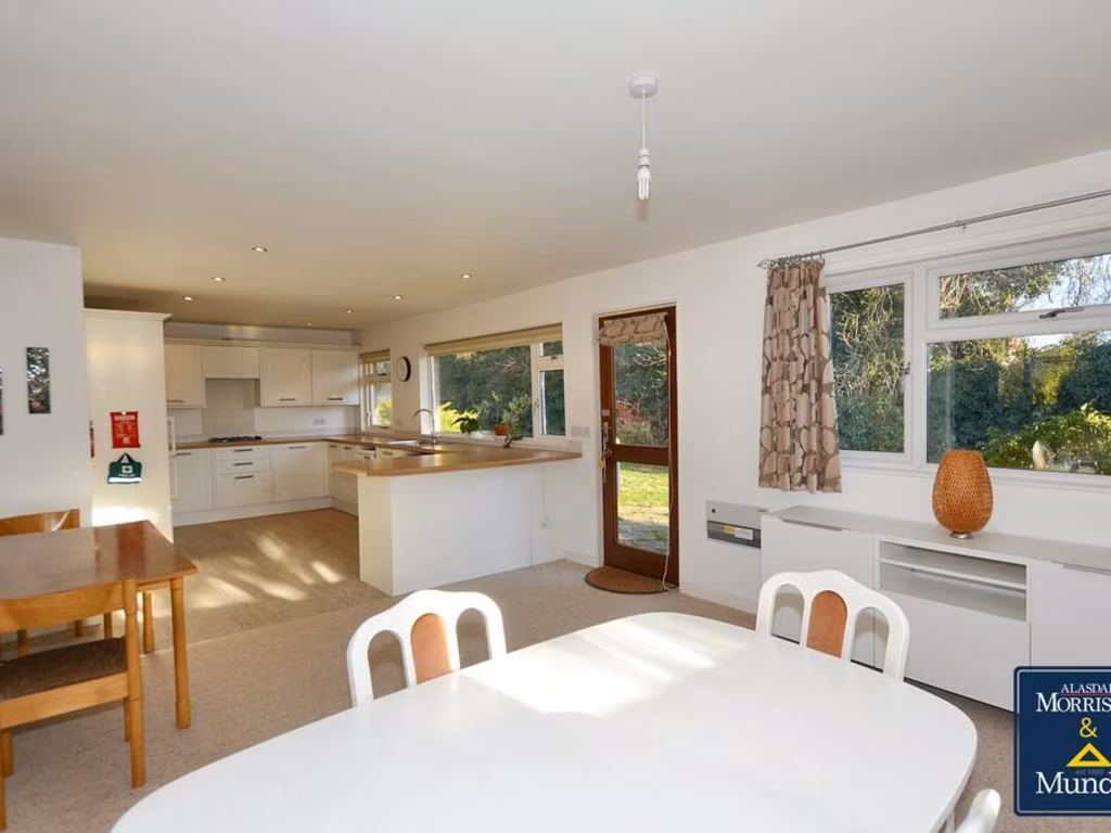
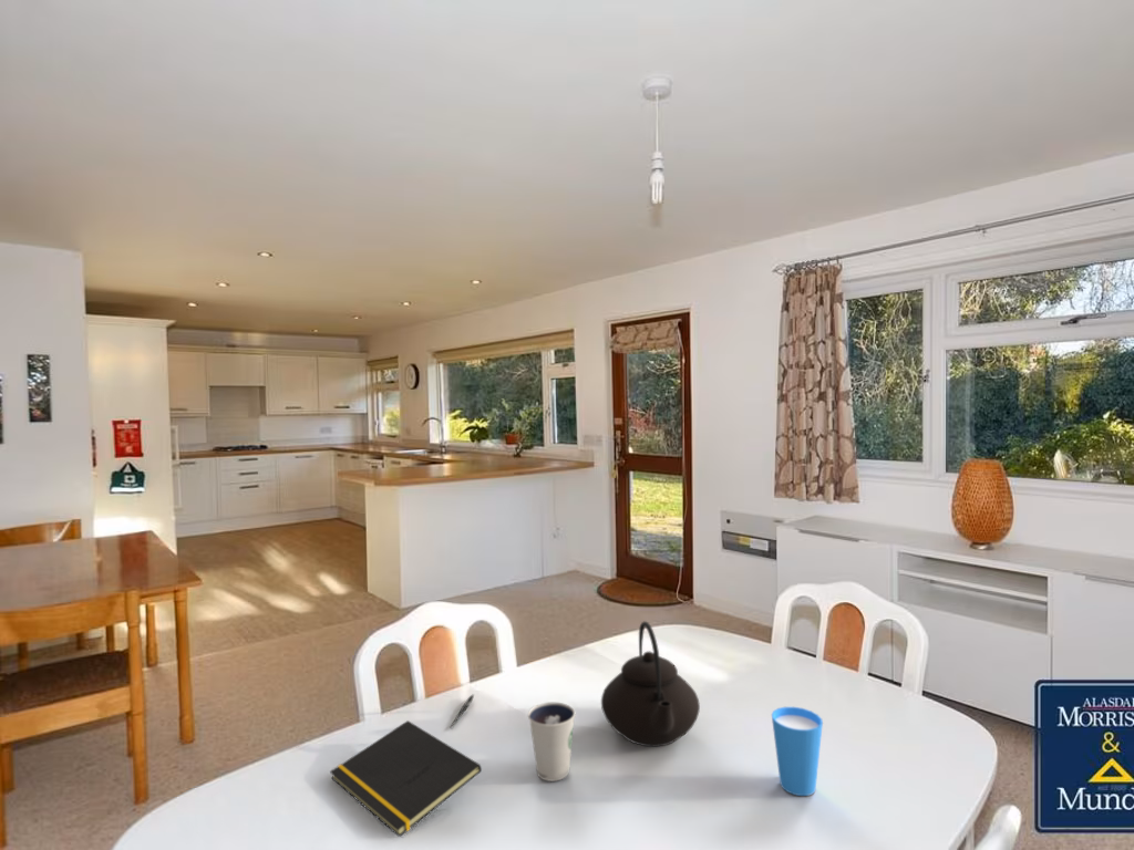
+ pen [449,693,475,729]
+ teapot [600,620,701,748]
+ notepad [329,719,483,838]
+ cup [771,706,824,797]
+ dixie cup [527,702,577,782]
